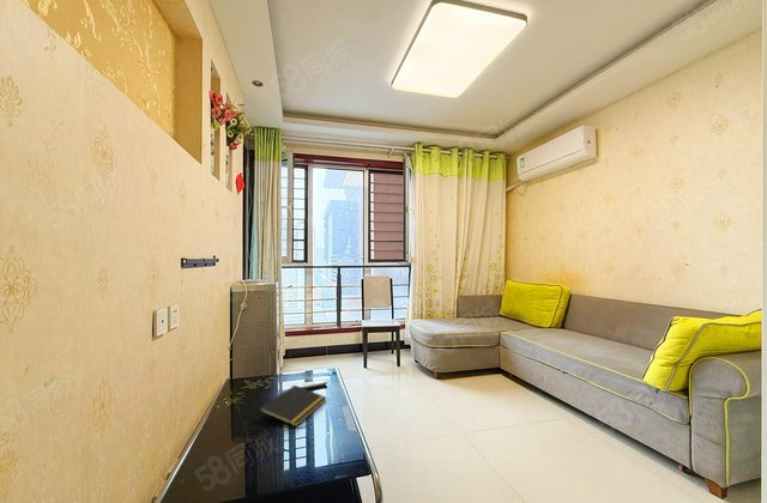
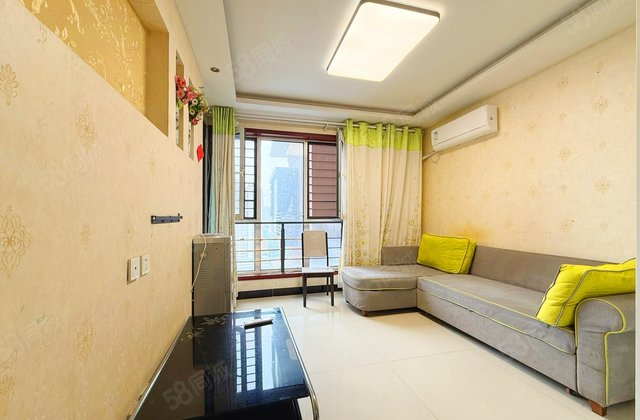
- notepad [258,384,327,428]
